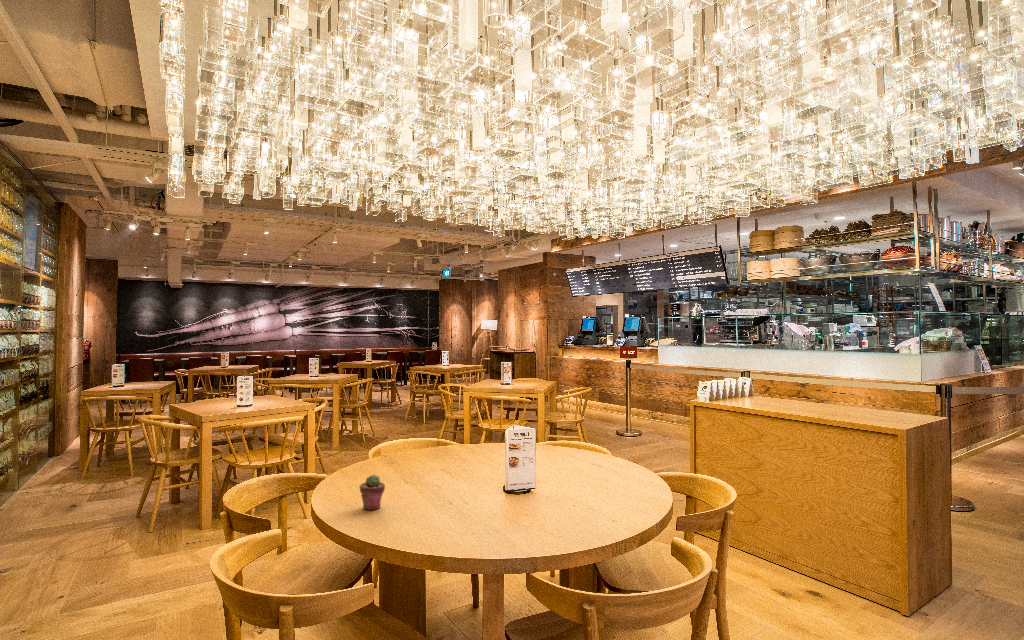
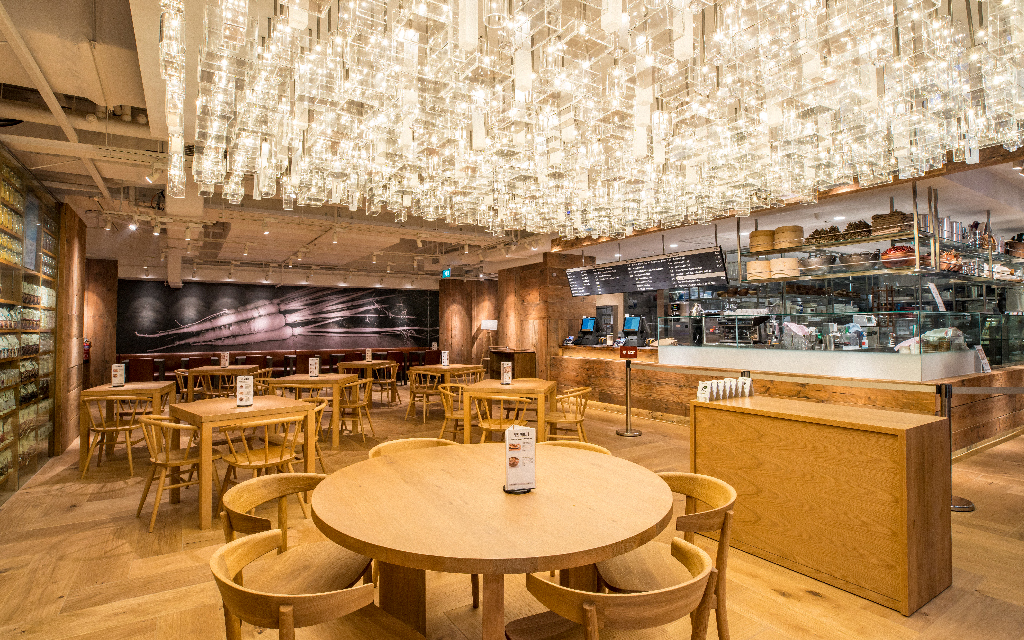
- potted succulent [359,474,386,511]
